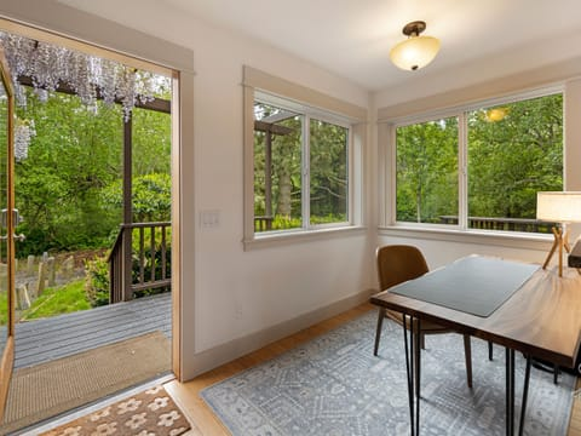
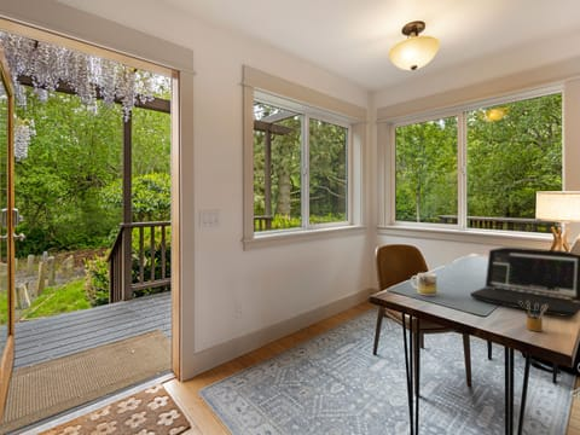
+ laptop [469,246,580,319]
+ mug [410,272,437,297]
+ pencil box [520,301,547,332]
